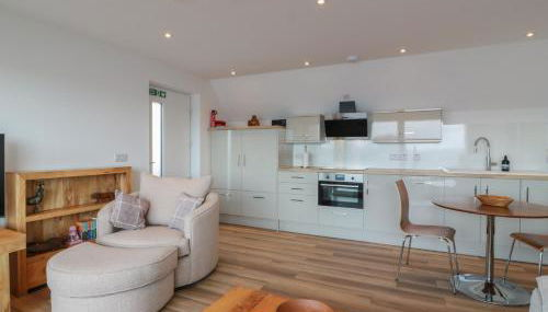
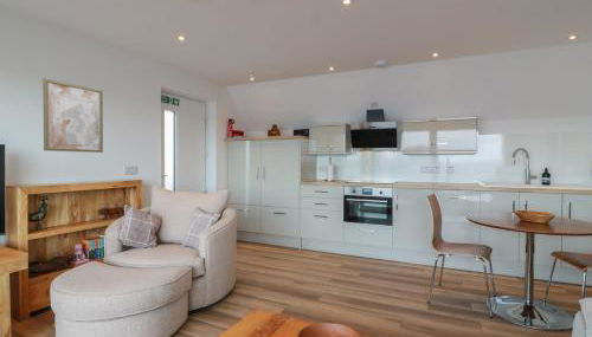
+ wall art [43,78,104,154]
